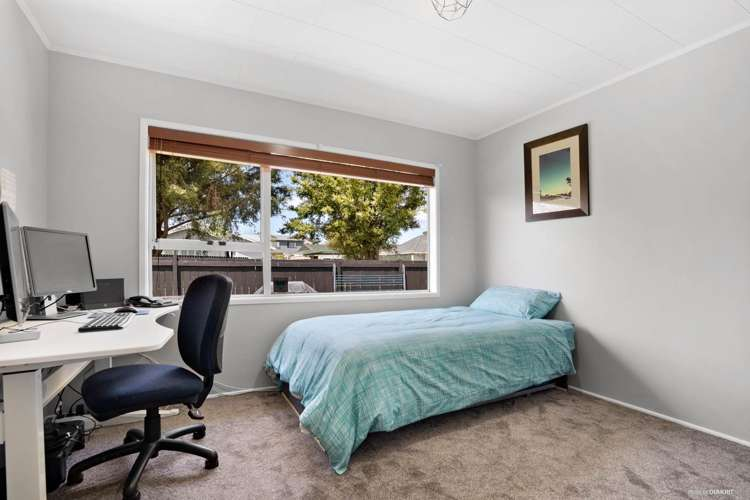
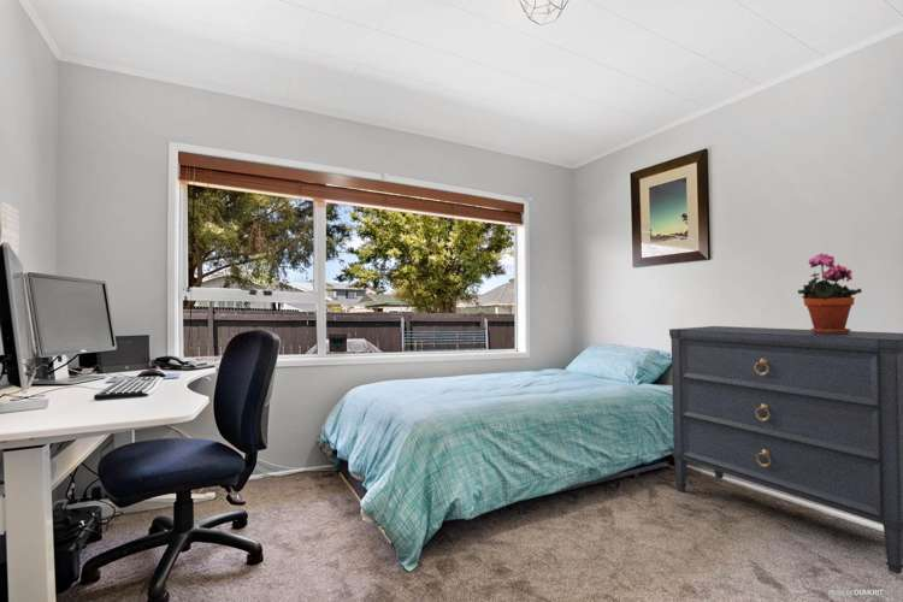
+ dresser [668,325,903,576]
+ potted plant [797,253,863,334]
